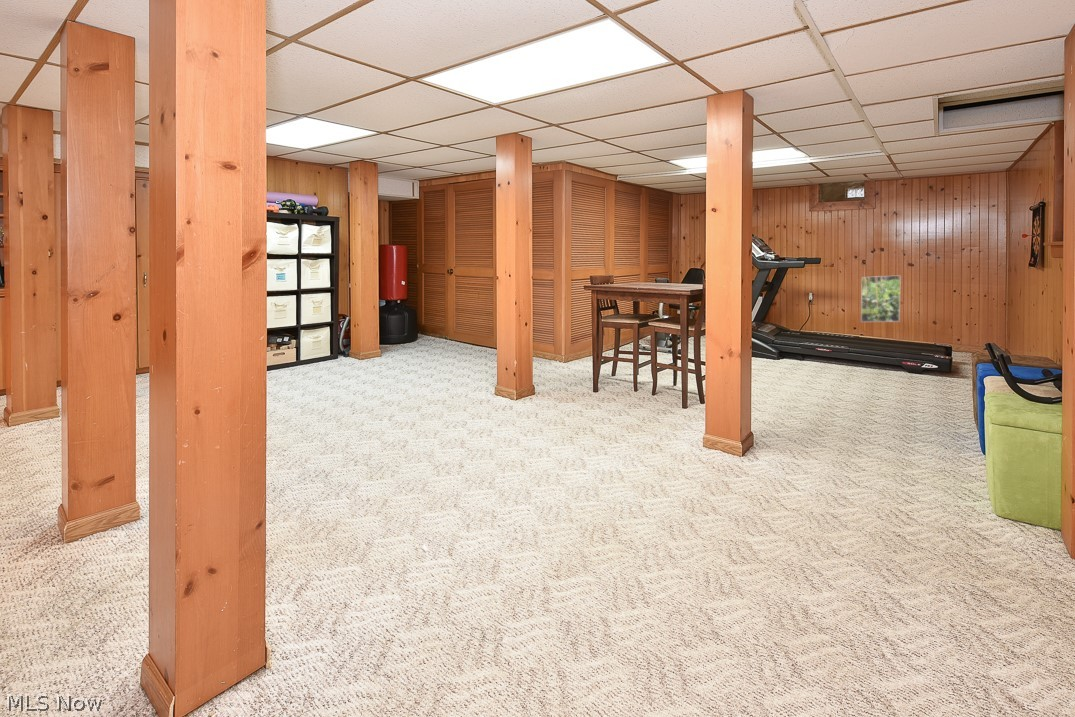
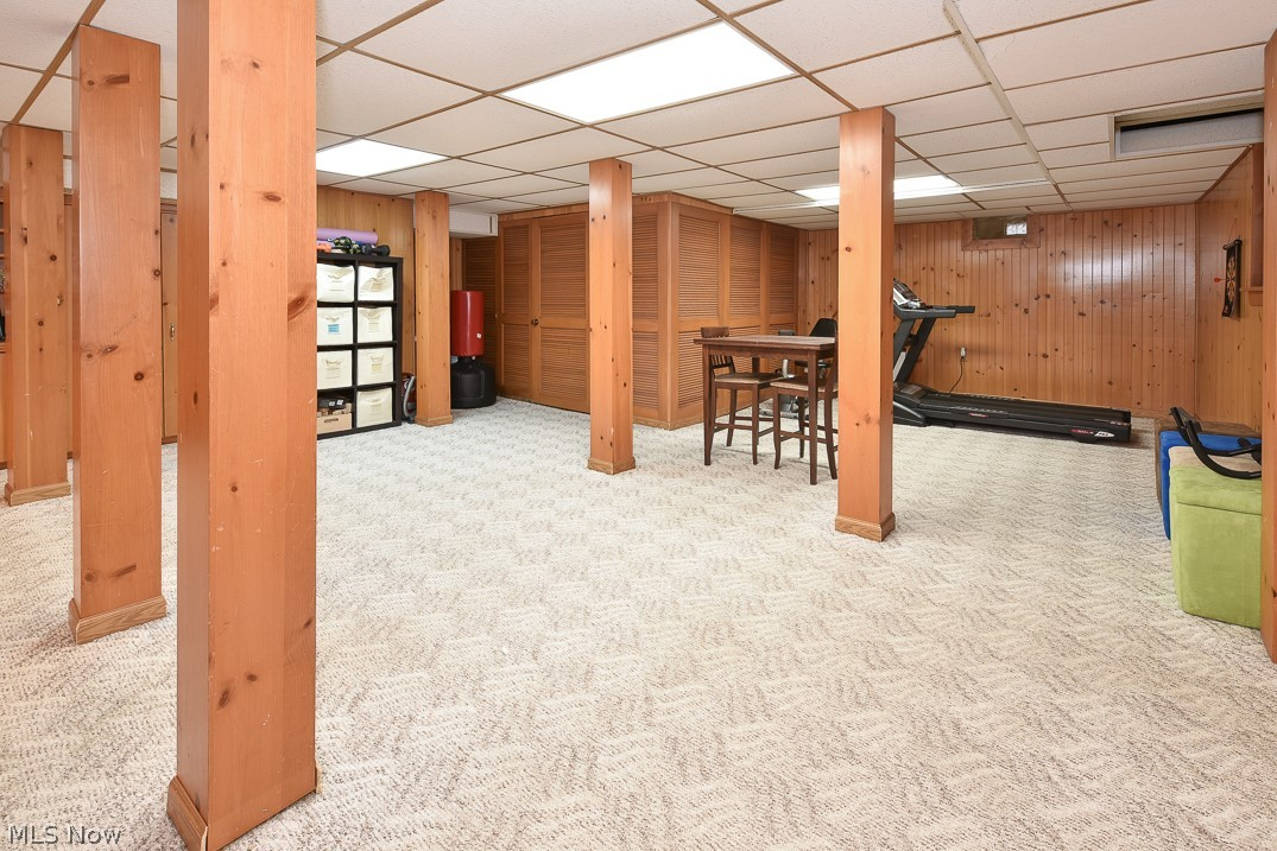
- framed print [860,274,902,323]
